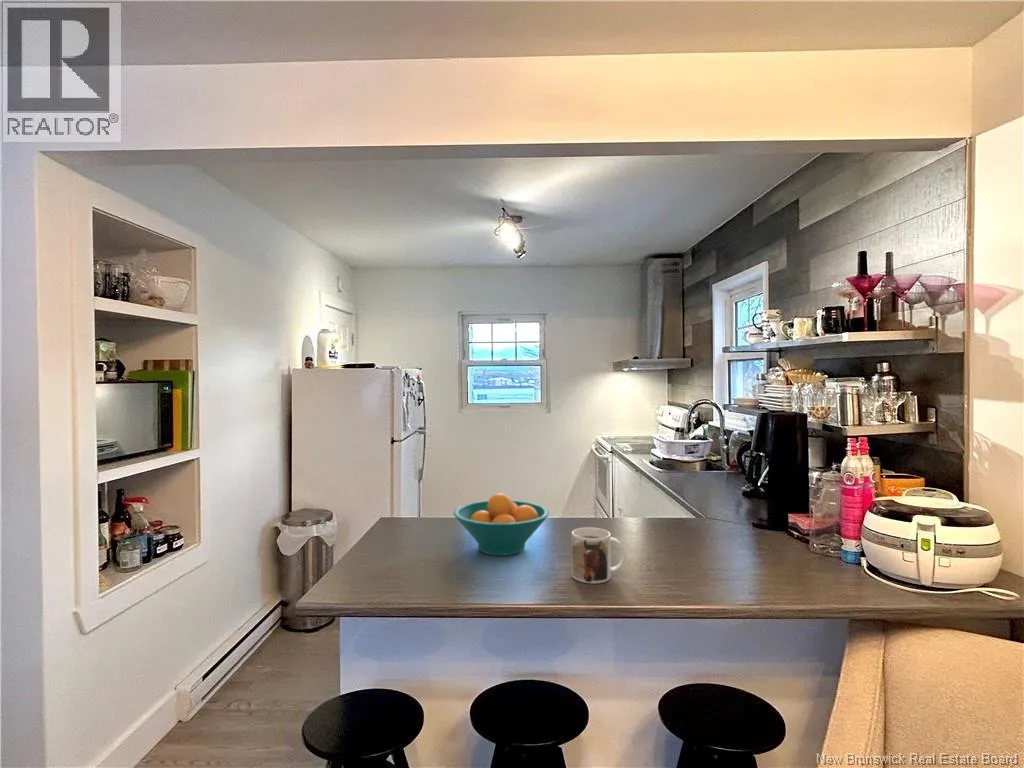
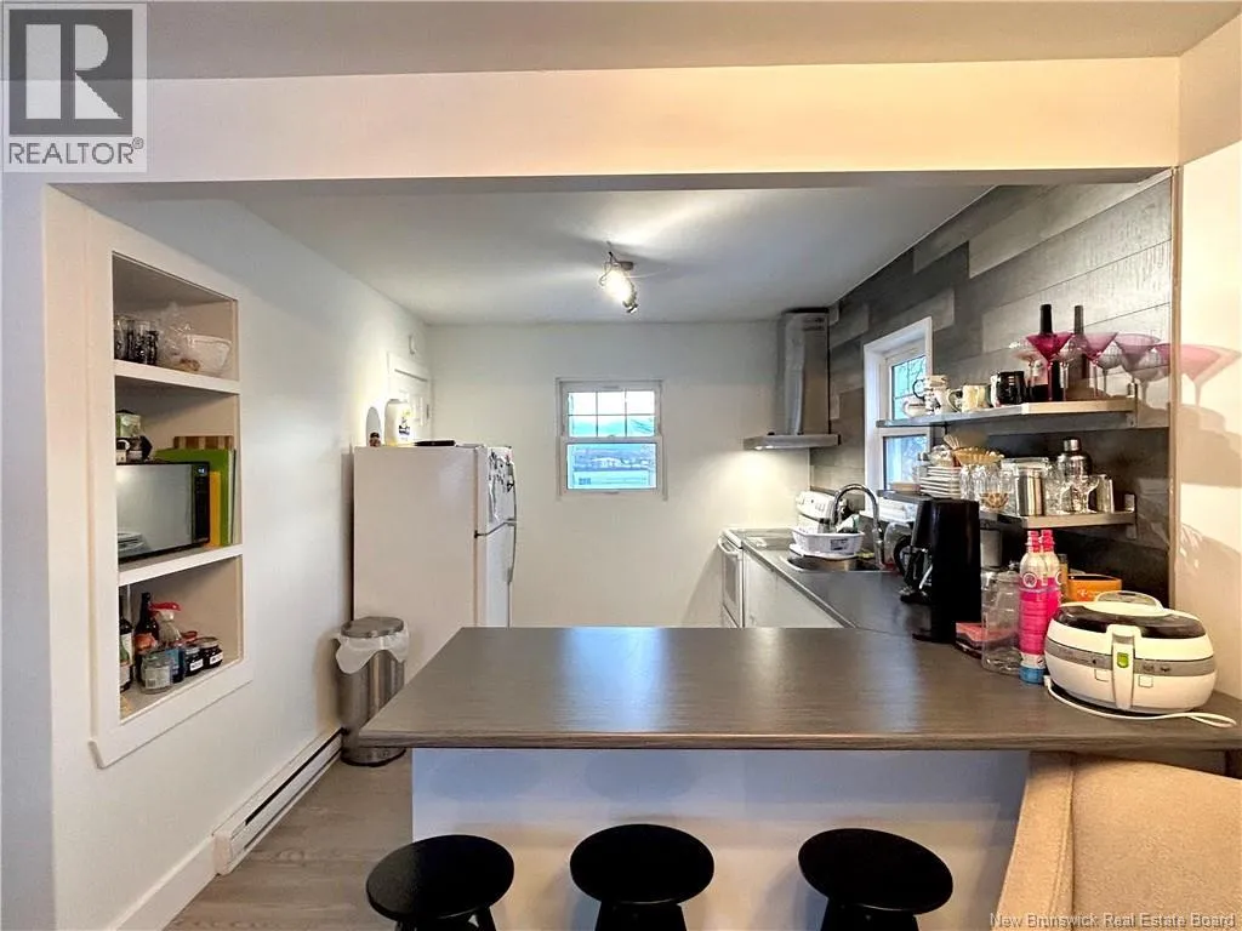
- fruit bowl [452,492,550,557]
- mug [571,526,626,584]
